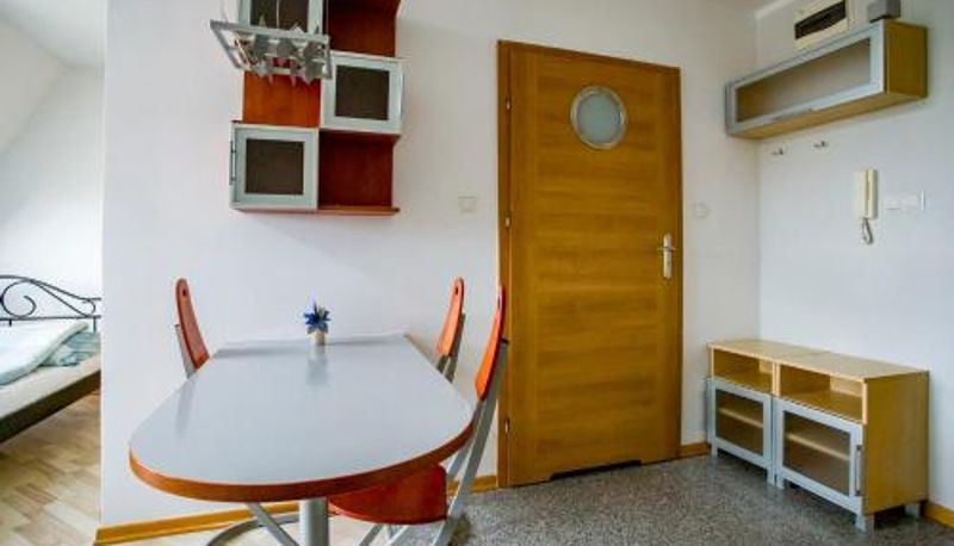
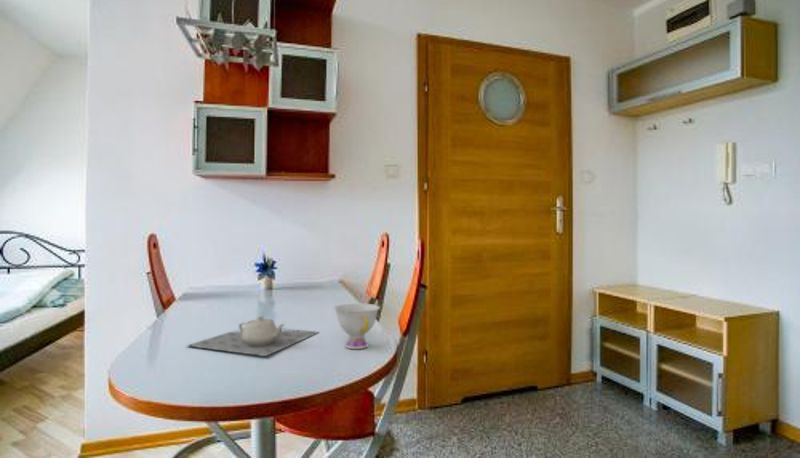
+ teapot [185,315,320,357]
+ teacup [333,302,381,350]
